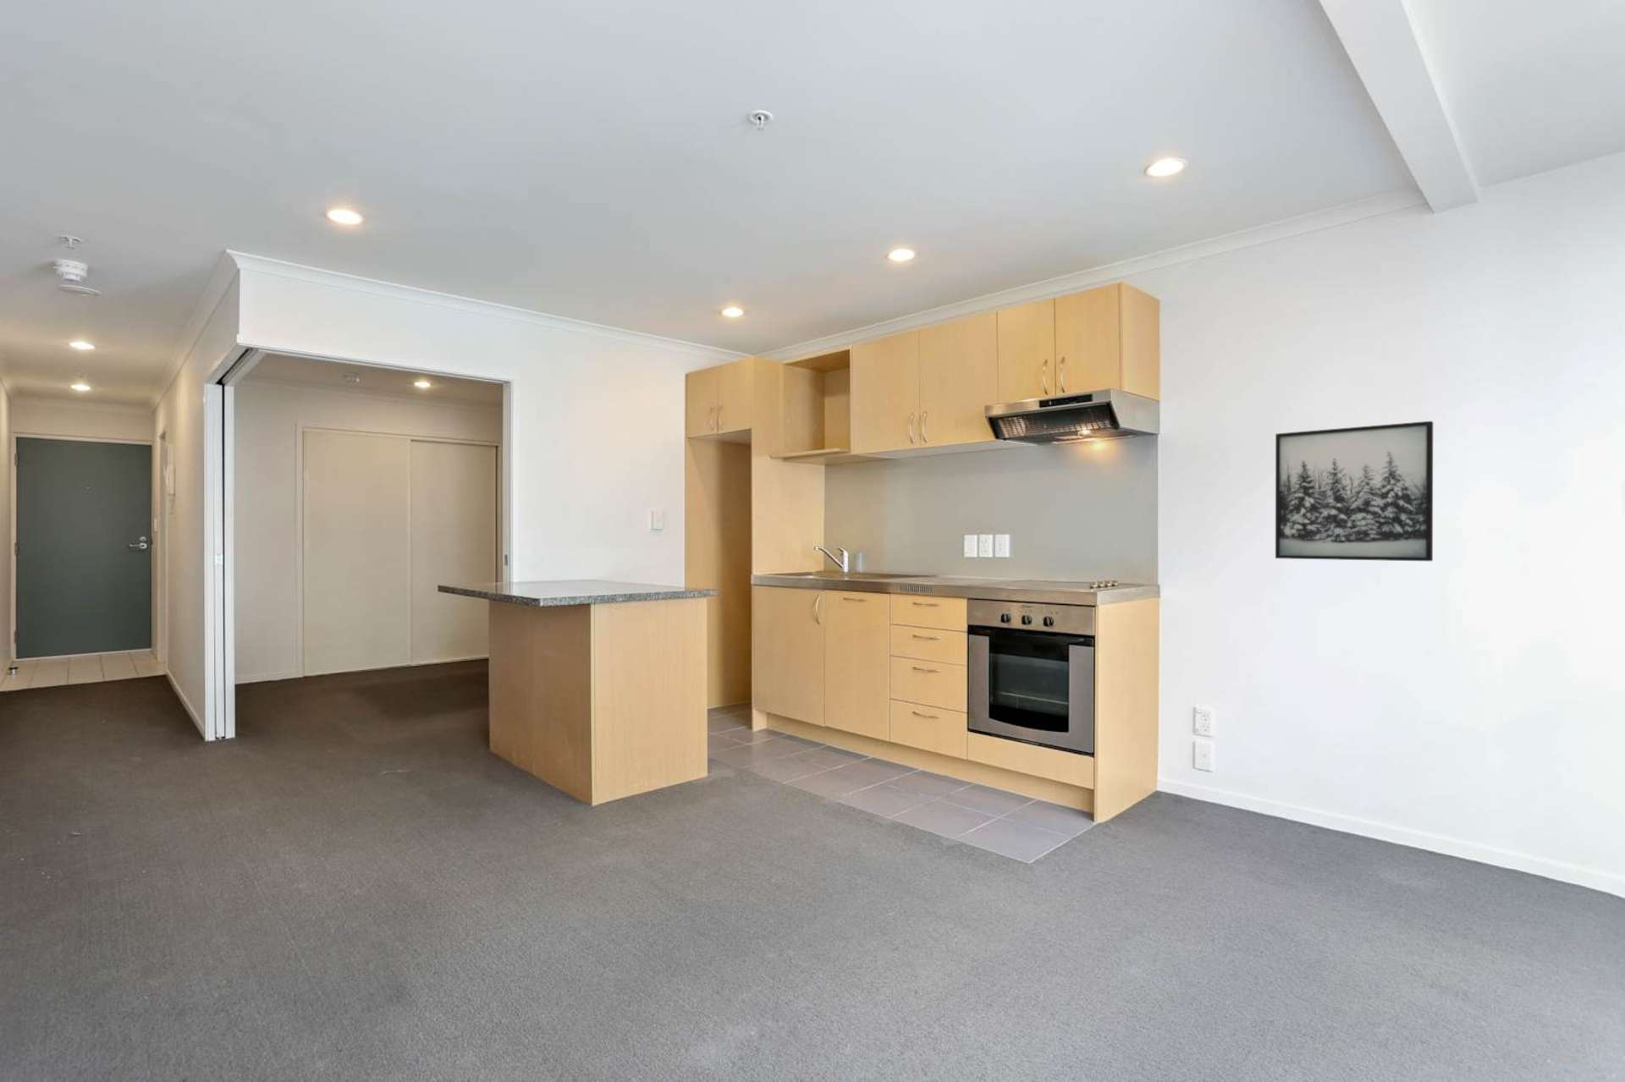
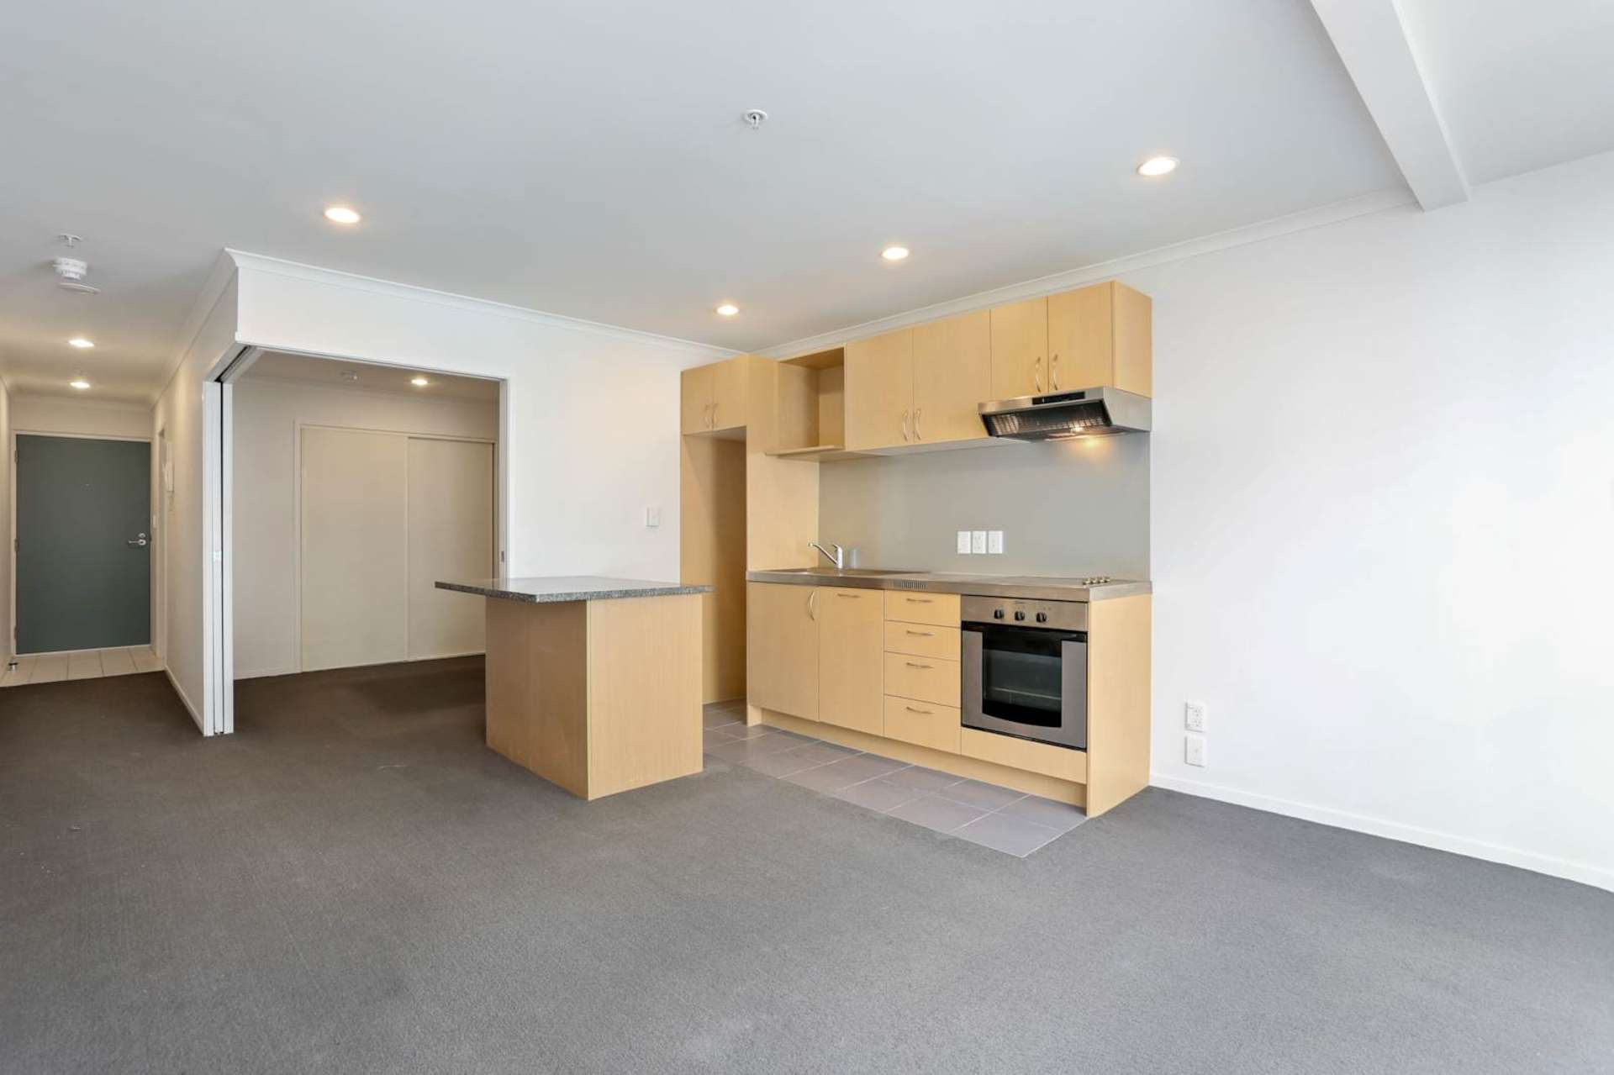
- wall art [1275,420,1434,562]
